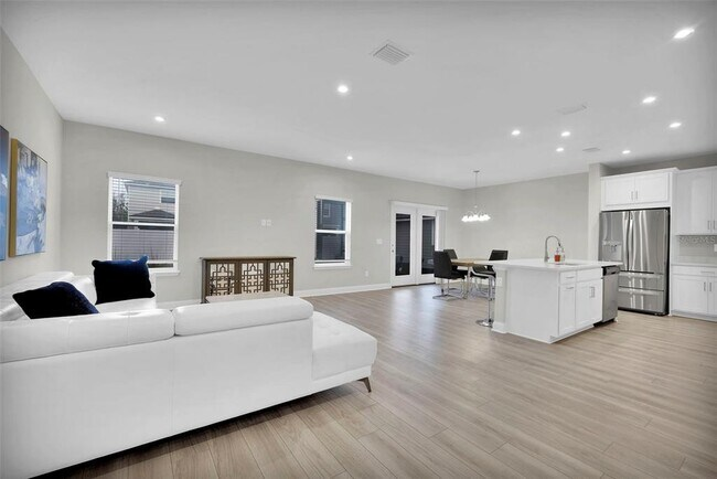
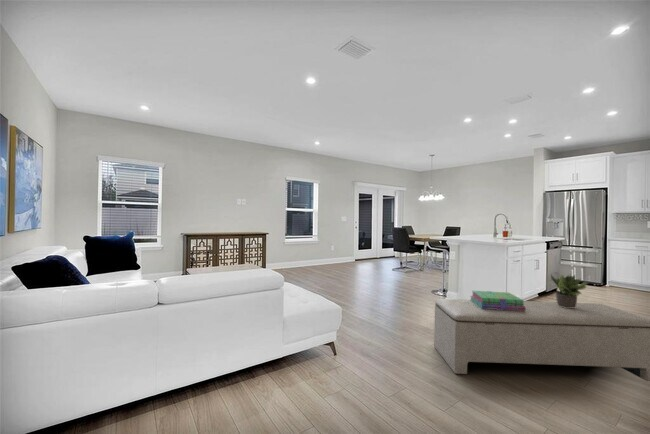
+ potted plant [550,272,590,308]
+ stack of books [470,290,526,311]
+ bench [433,298,650,382]
